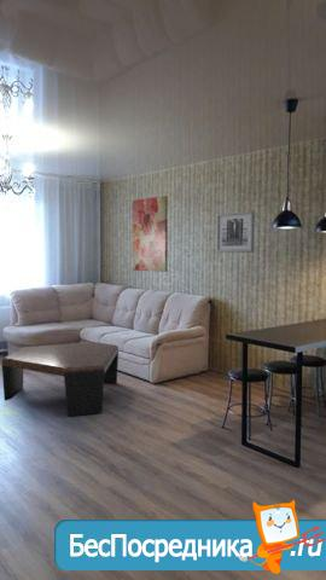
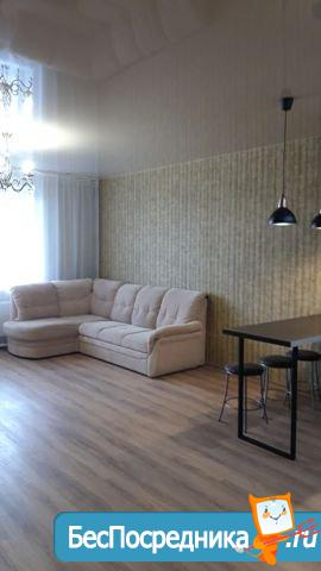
- wall art [215,209,256,254]
- wall art [132,195,169,273]
- coffee table [0,341,120,418]
